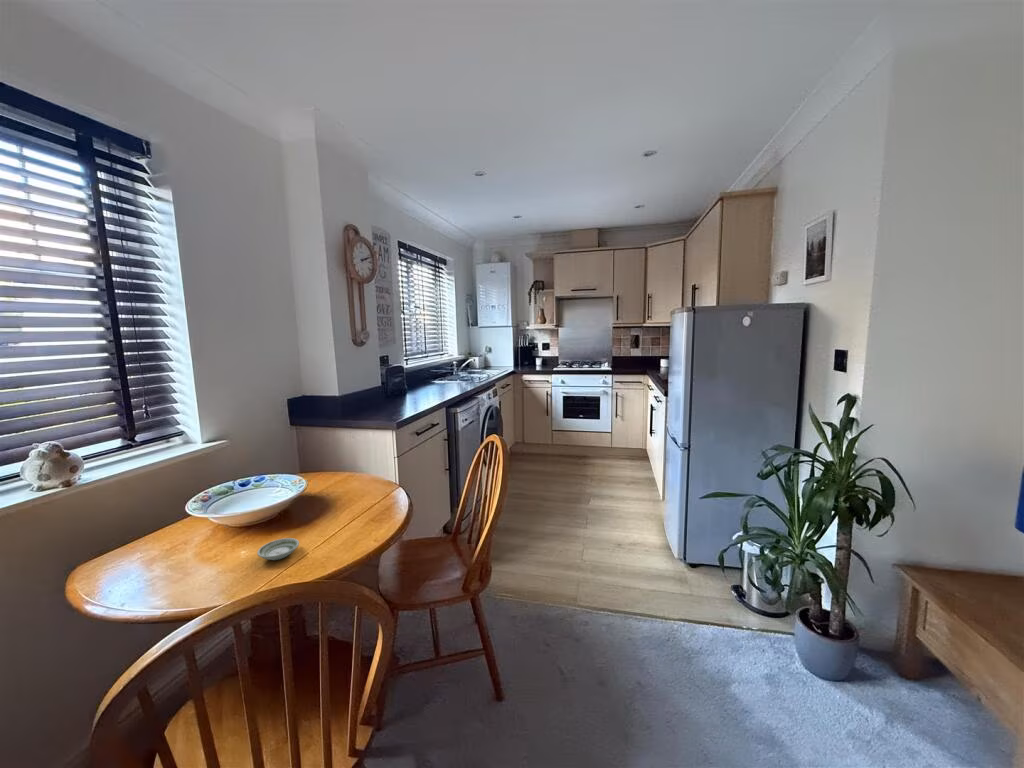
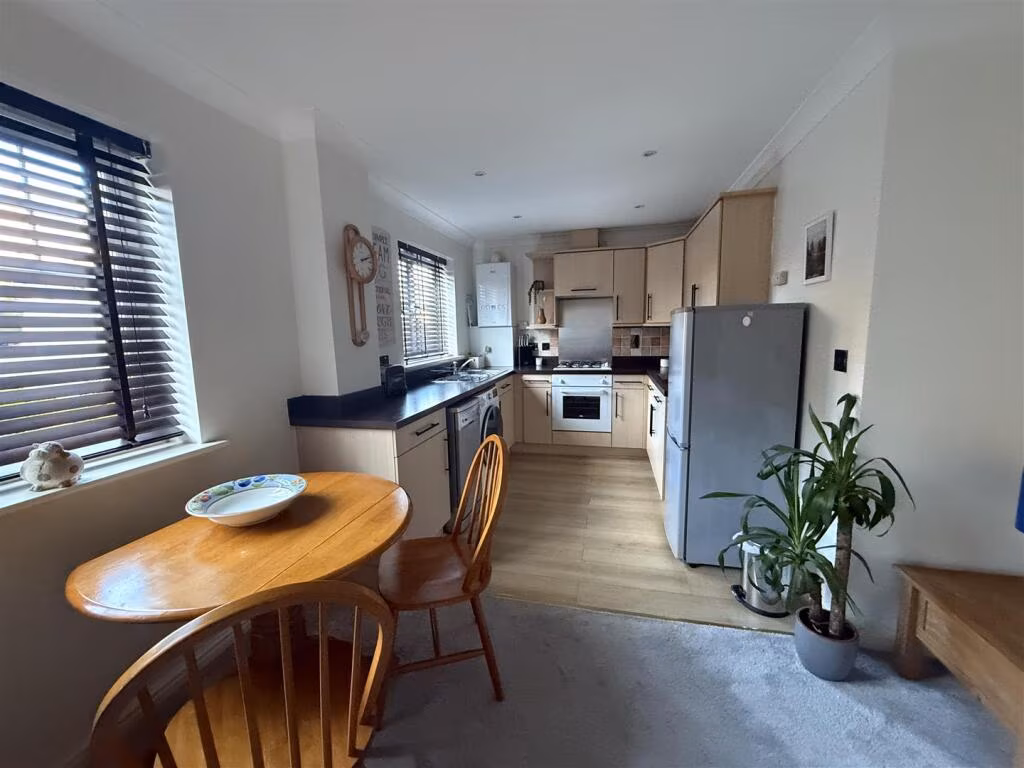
- saucer [256,537,300,561]
